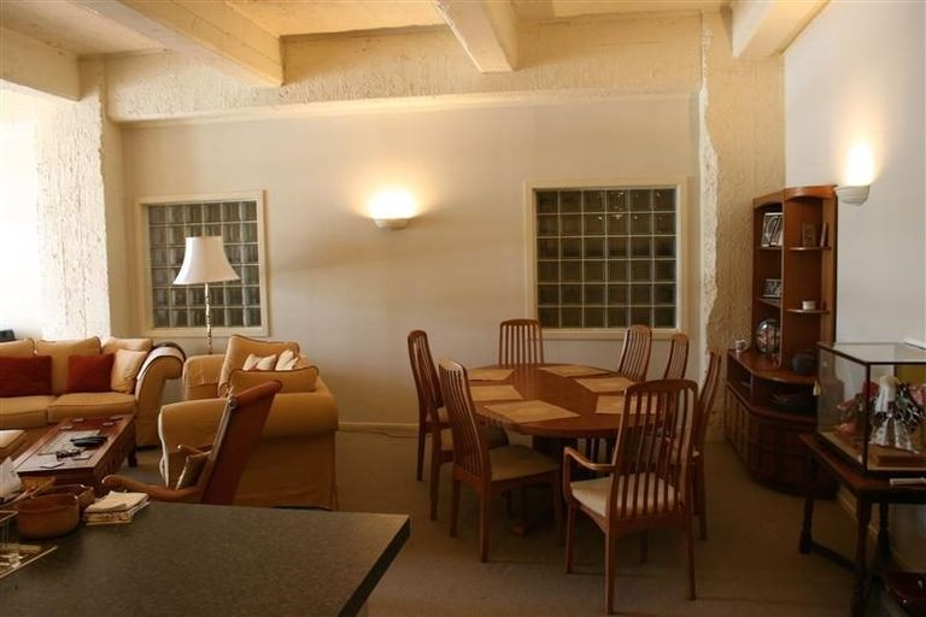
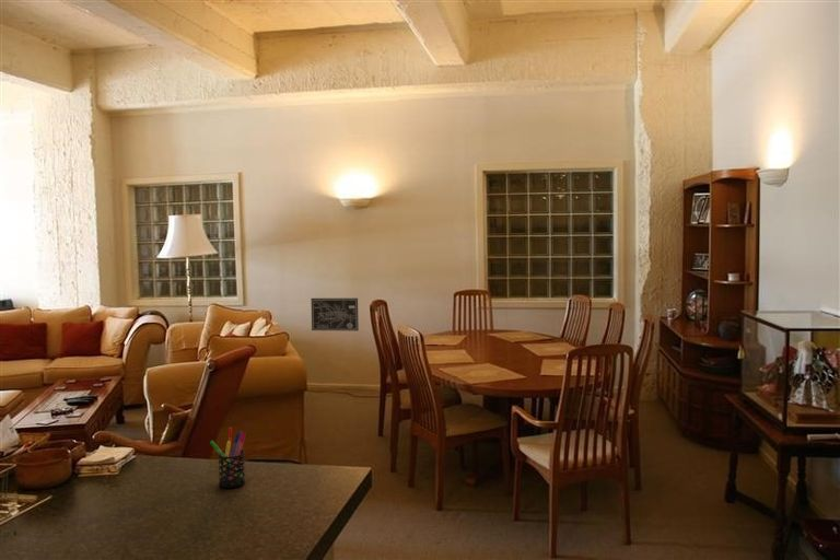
+ wall art [310,298,360,331]
+ pen holder [209,427,247,489]
